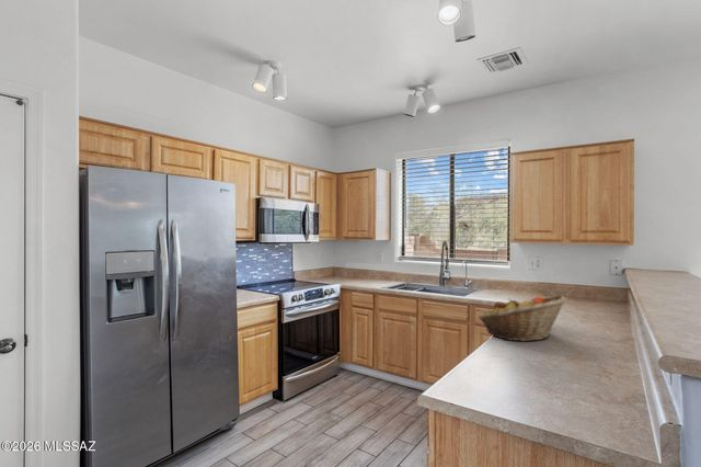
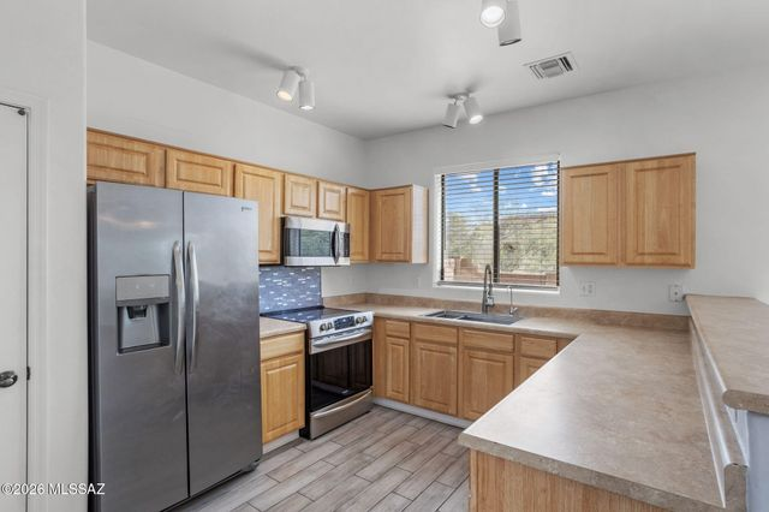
- fruit basket [478,294,567,342]
